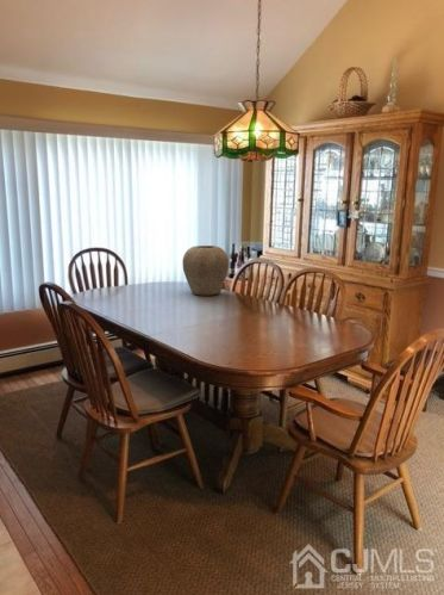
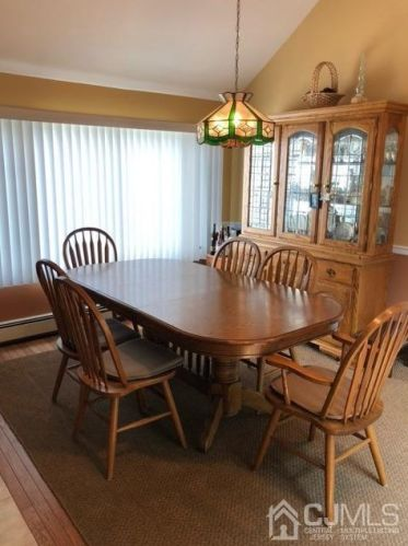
- vase [181,244,230,297]
